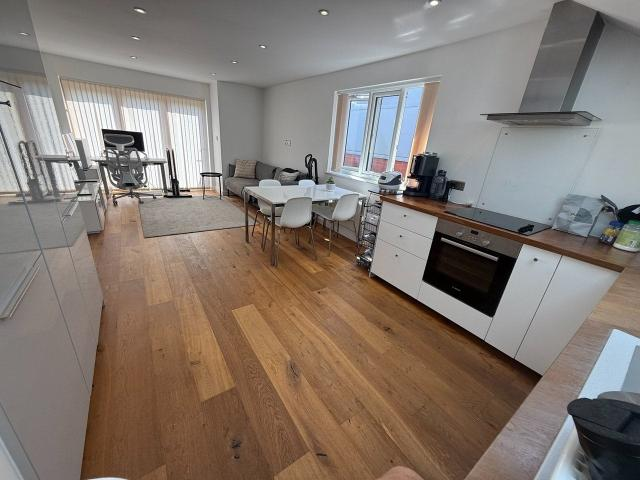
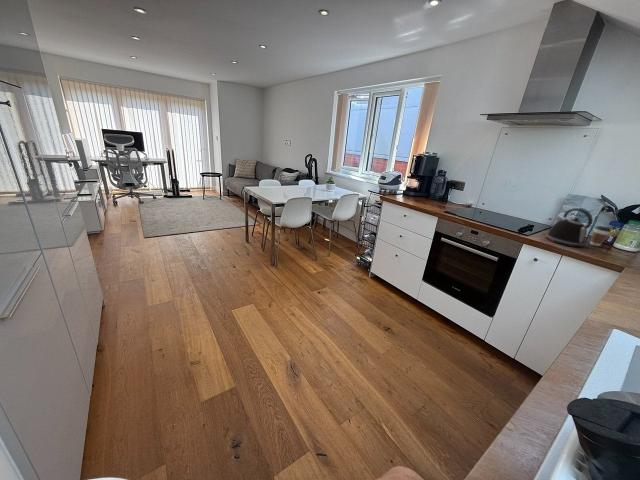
+ kettle [545,207,593,248]
+ coffee cup [589,225,612,247]
